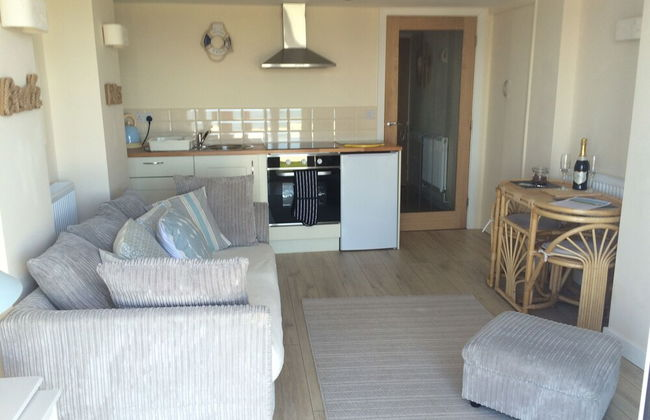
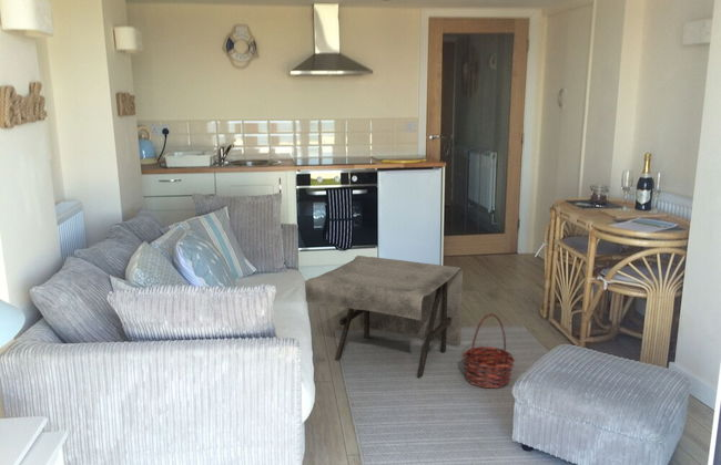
+ side table [304,255,464,379]
+ basket [461,312,516,389]
